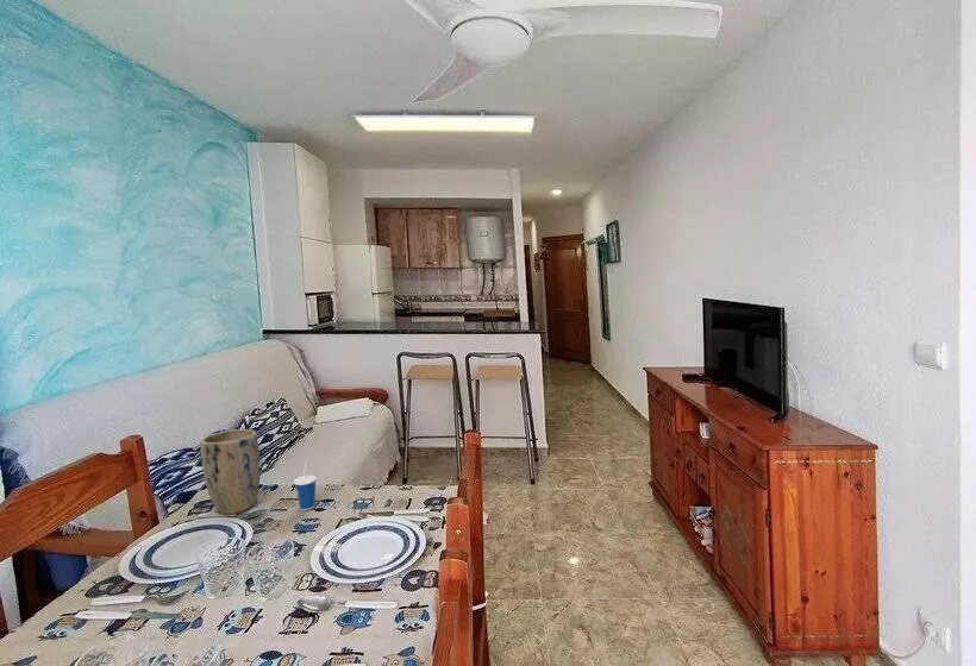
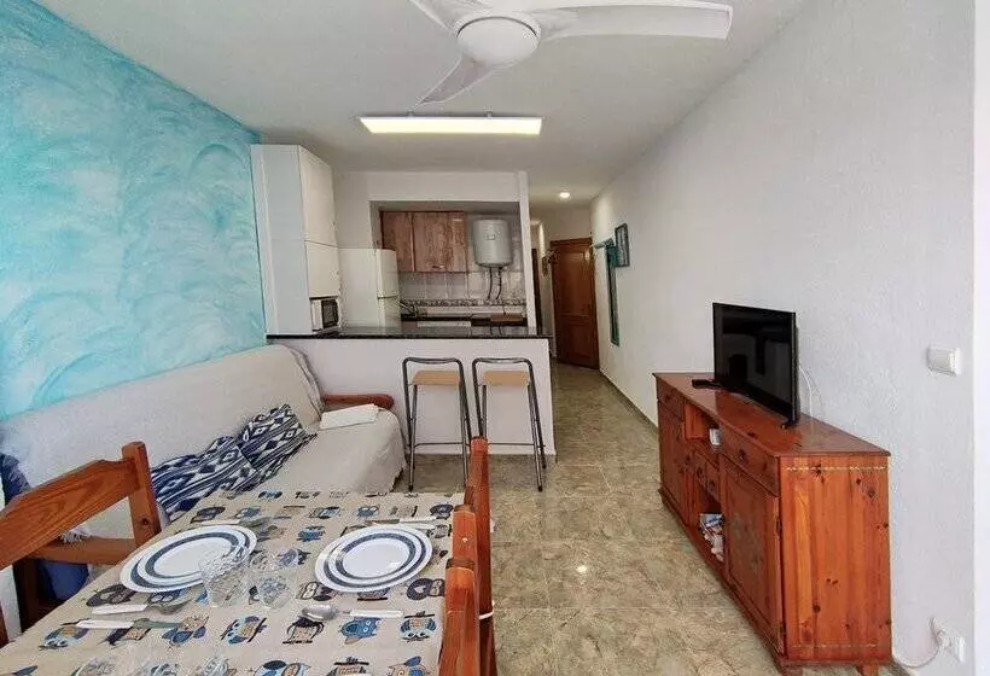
- plant pot [200,428,261,515]
- cup [293,460,318,511]
